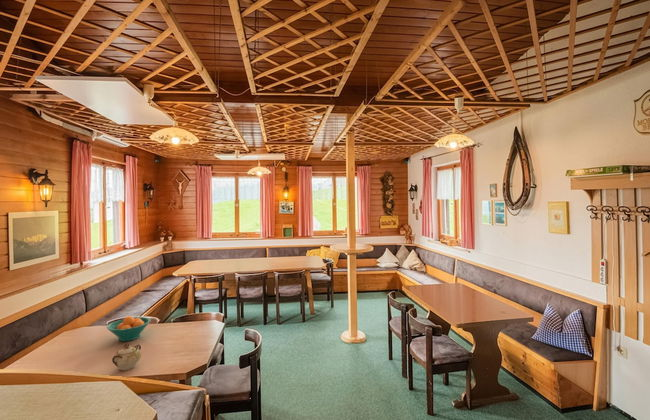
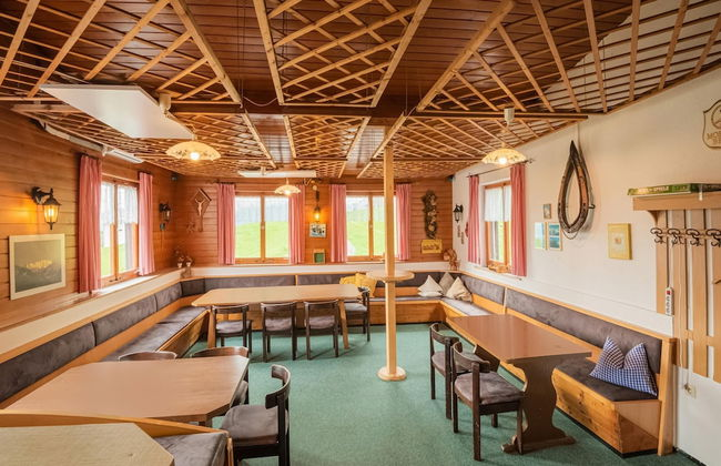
- sugar bowl [111,342,142,371]
- fruit bowl [106,315,151,342]
